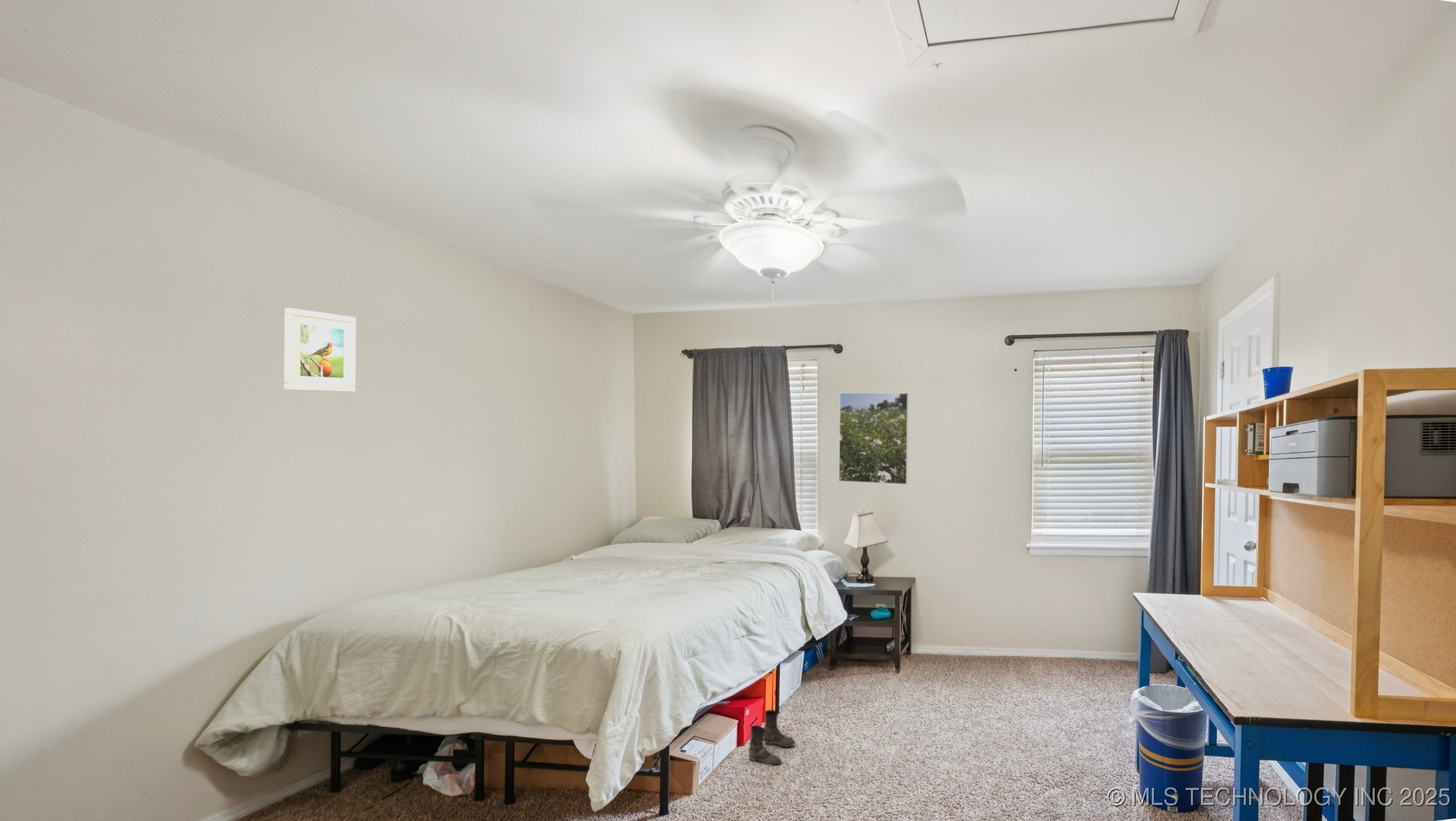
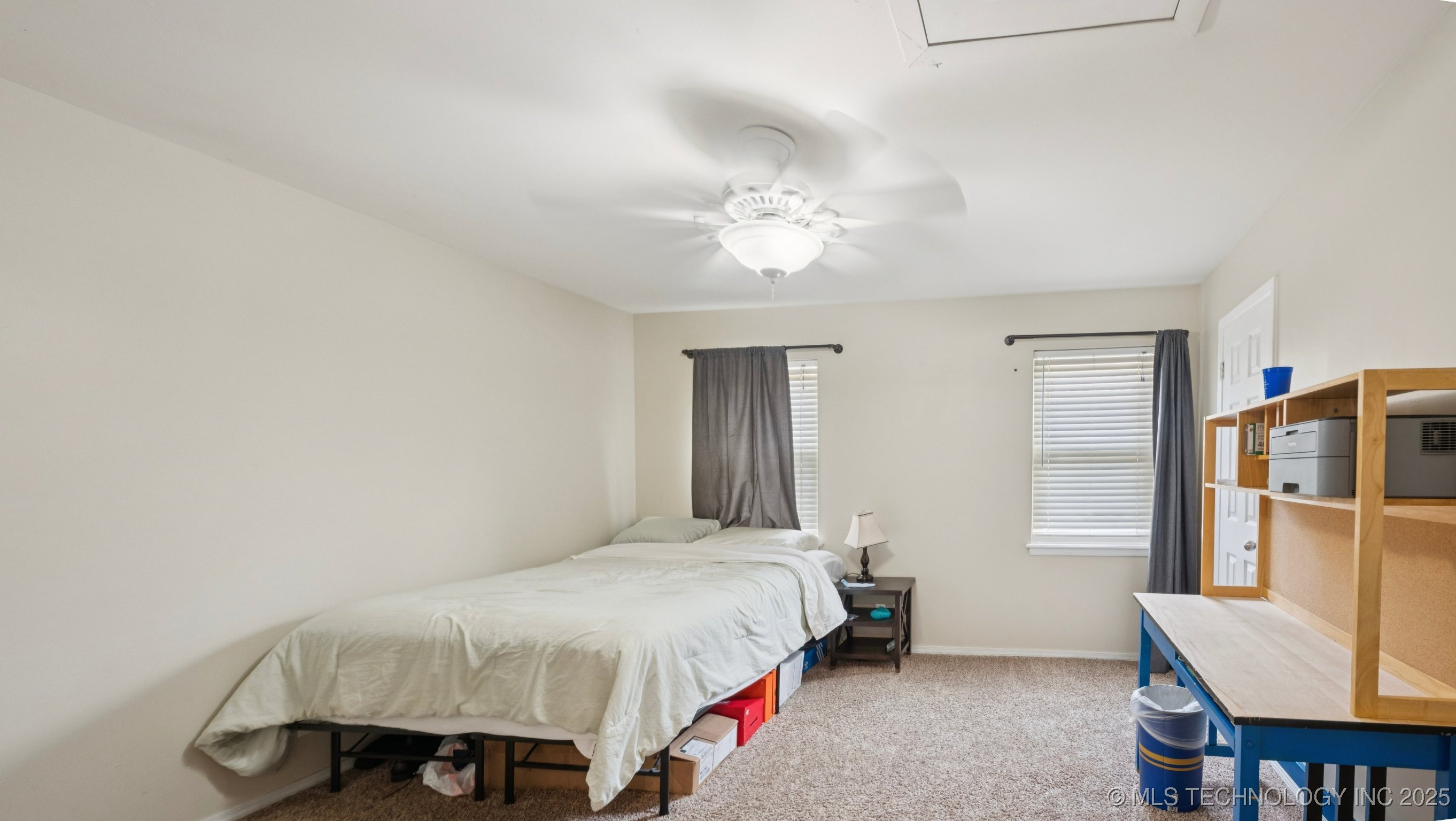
- boots [748,709,796,766]
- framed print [283,307,357,392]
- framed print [838,392,909,485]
